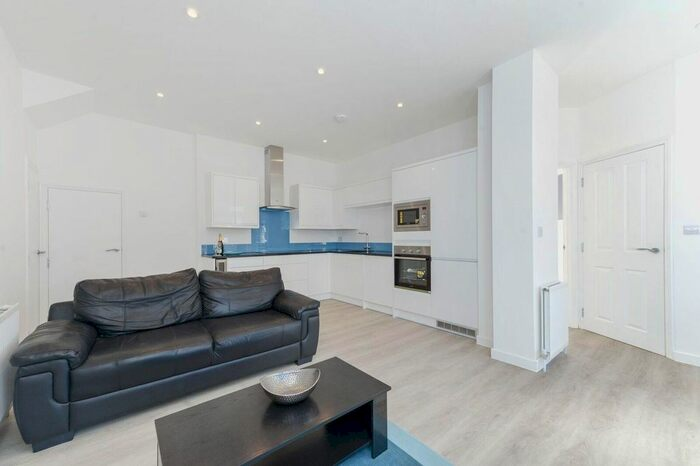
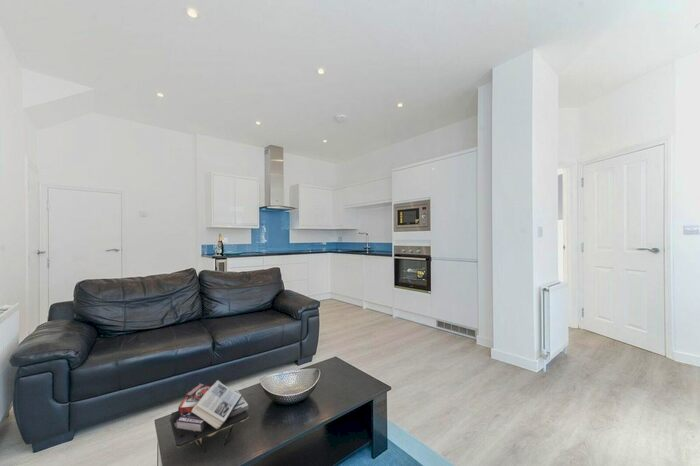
+ magazine [169,379,250,453]
